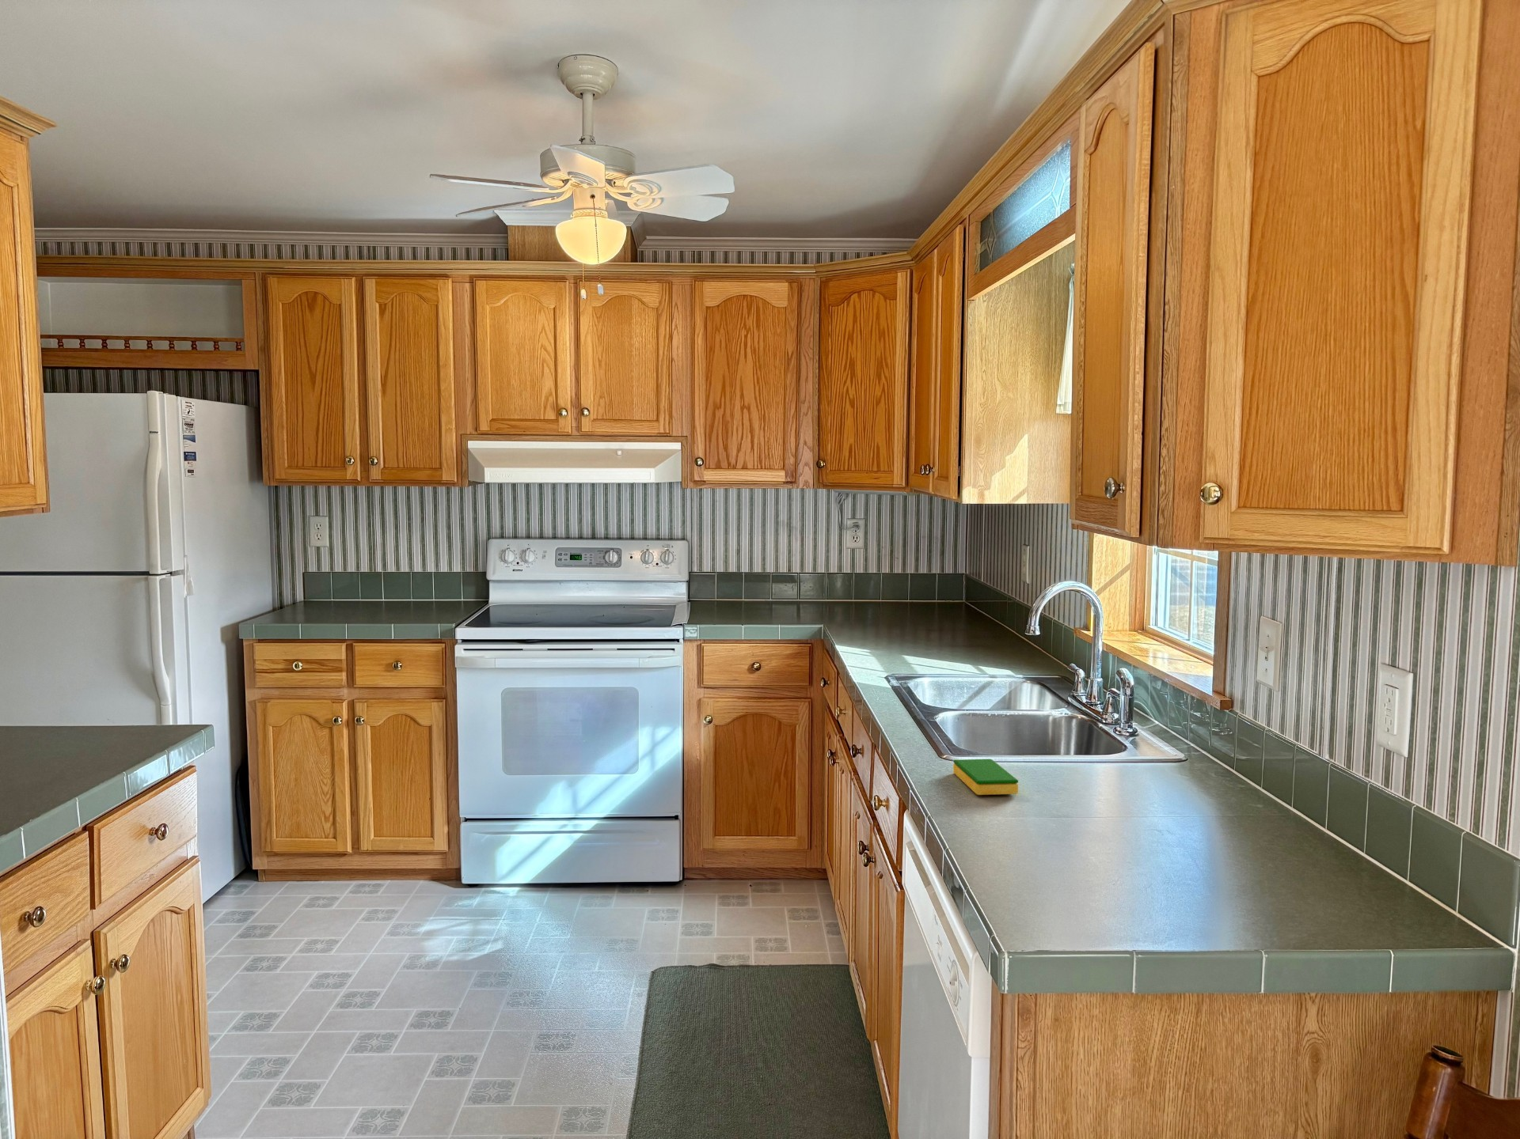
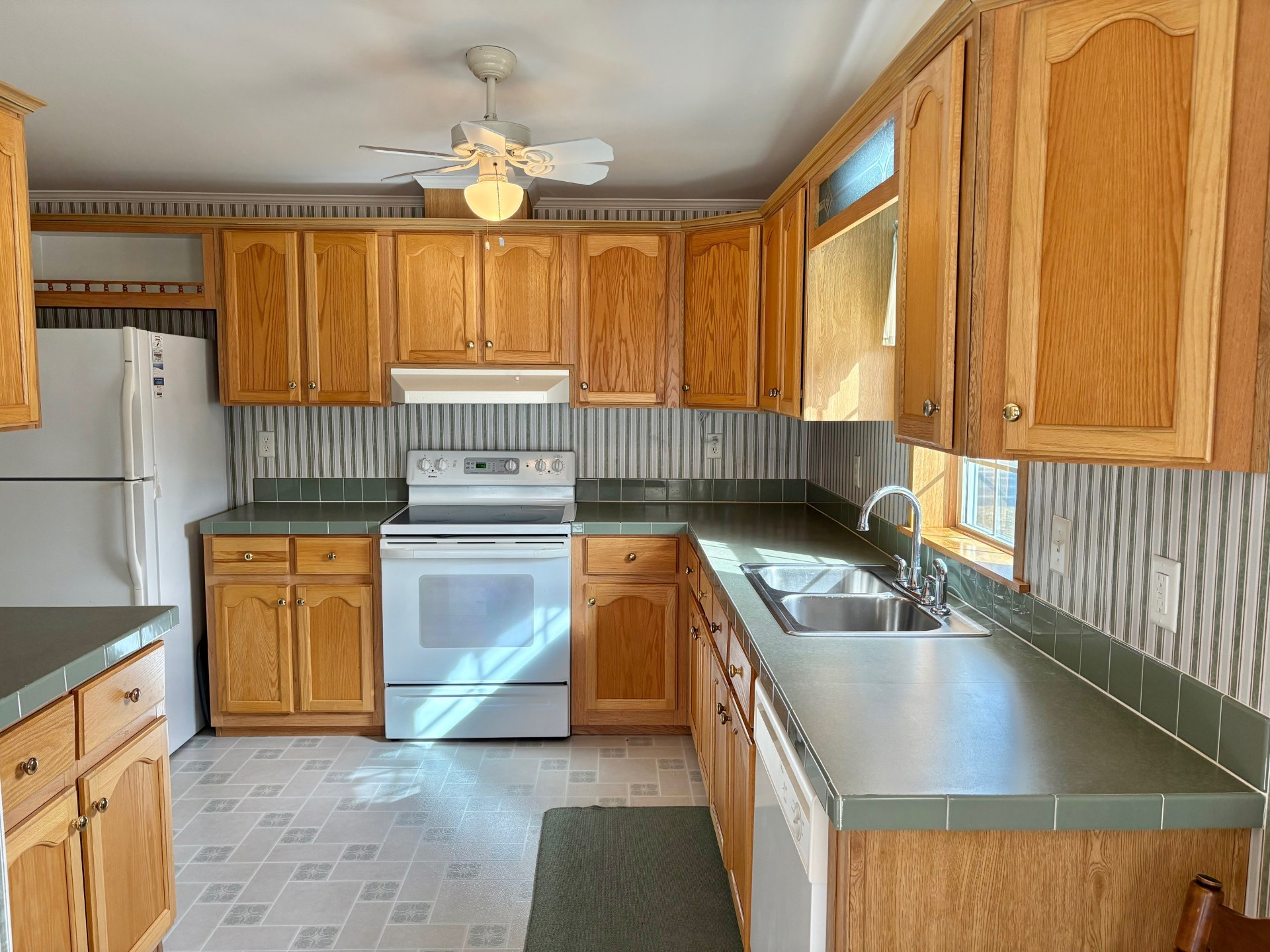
- dish sponge [953,759,1019,796]
